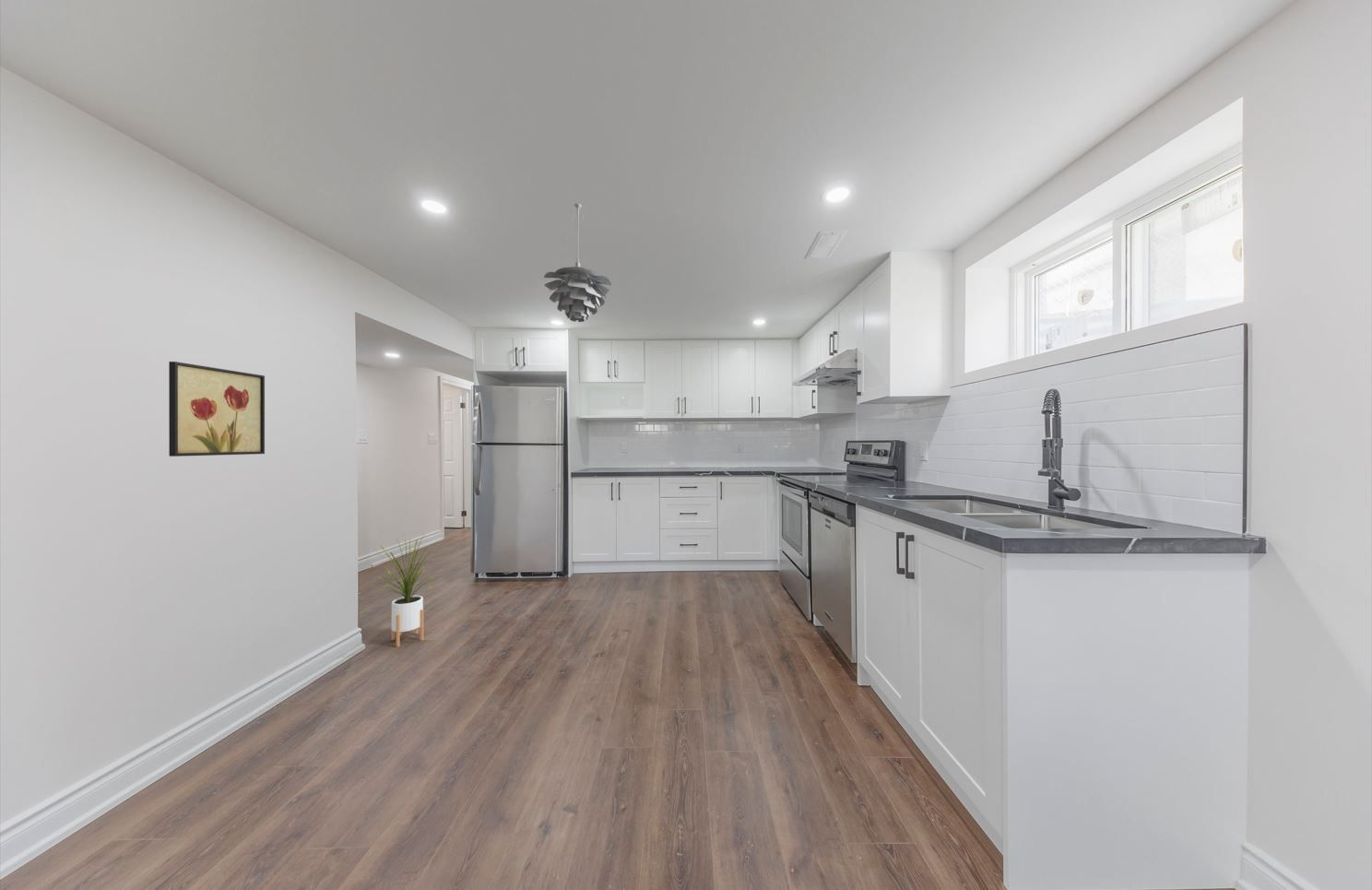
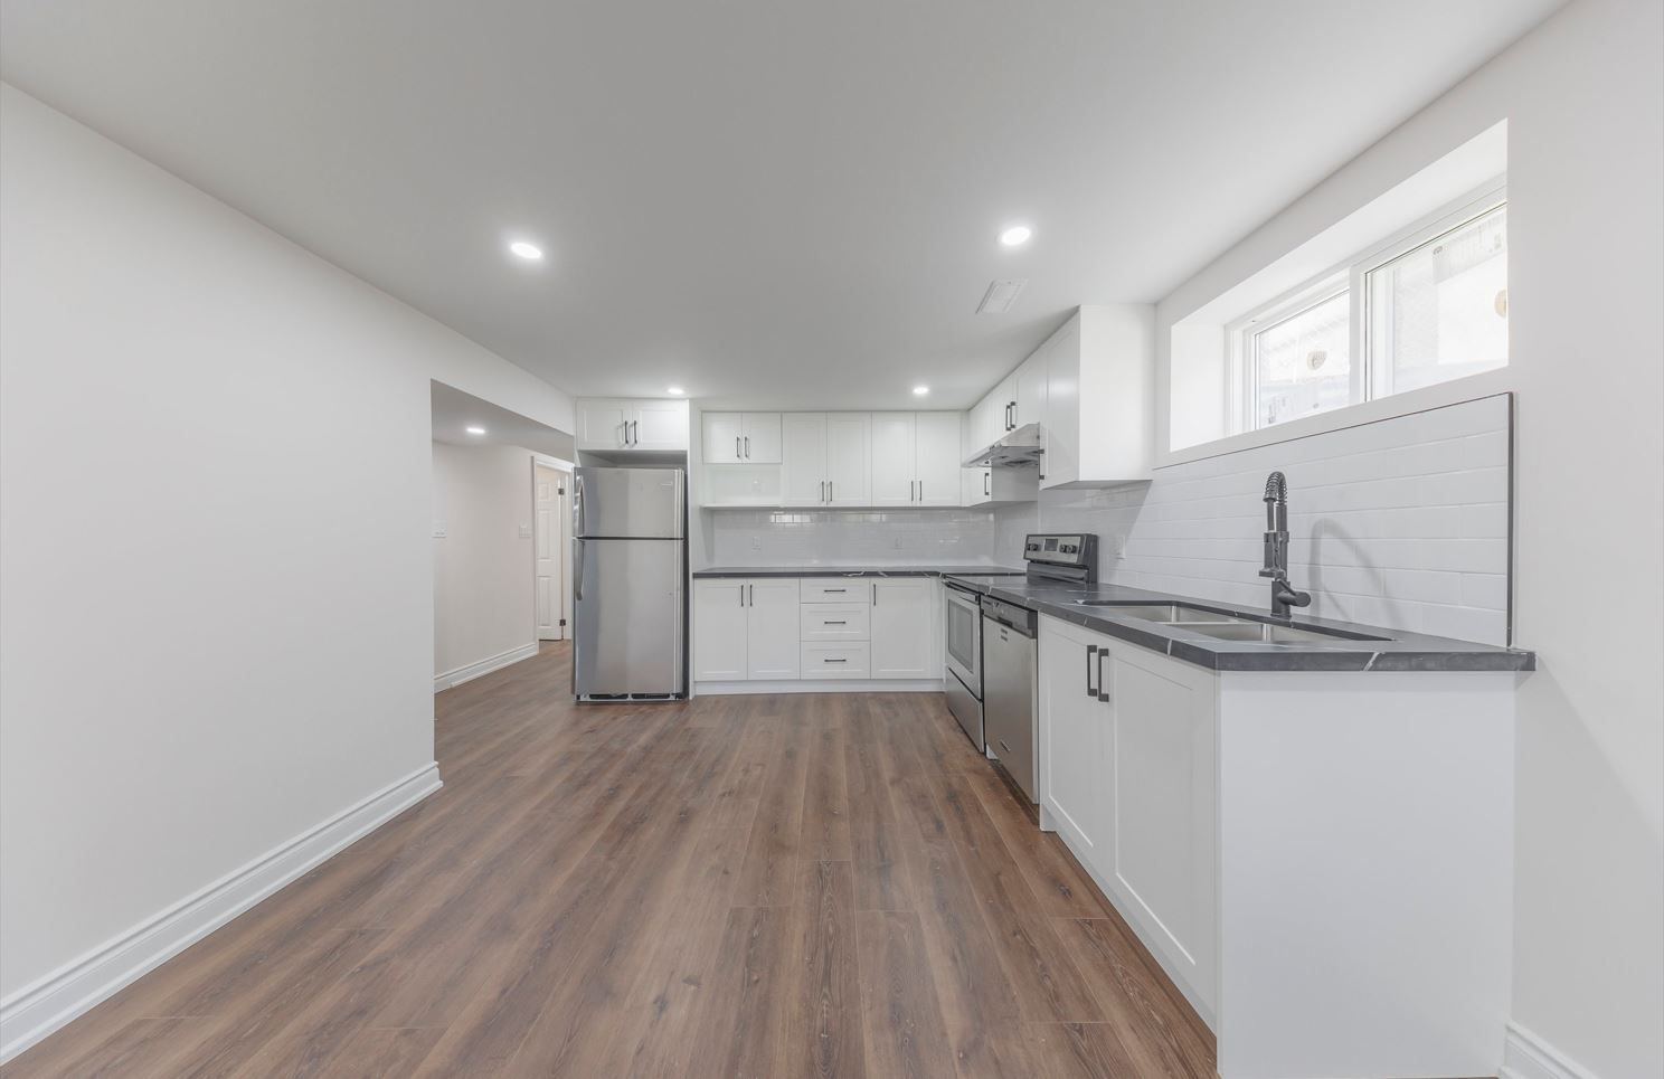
- wall art [168,361,266,457]
- pendant light [543,203,612,323]
- house plant [373,532,439,647]
